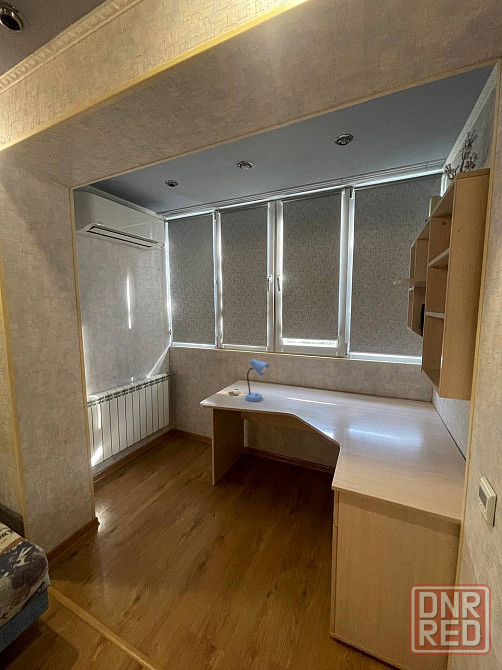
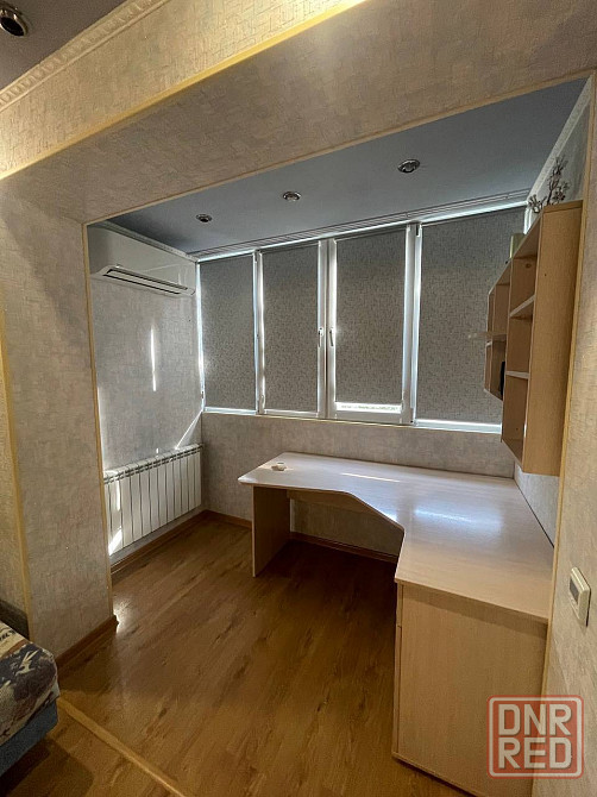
- desk lamp [245,358,270,402]
